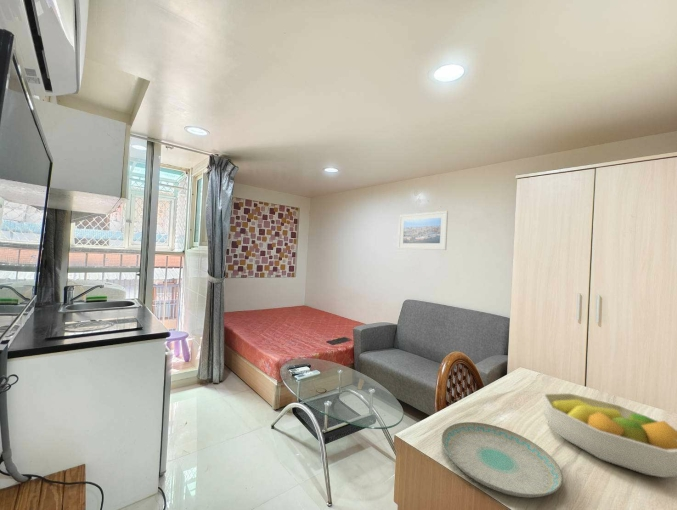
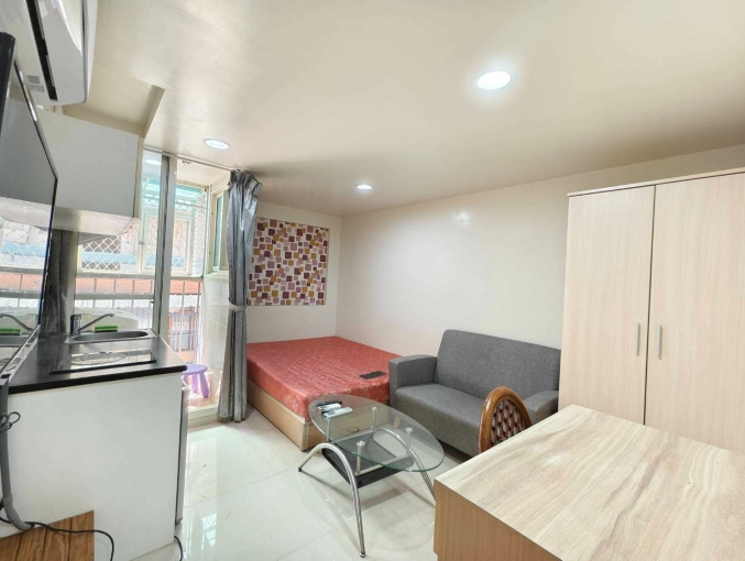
- fruit bowl [541,392,677,478]
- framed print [397,210,449,251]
- plate [441,421,564,499]
